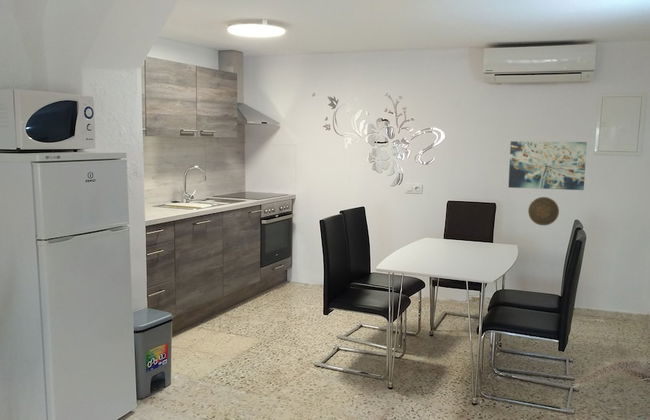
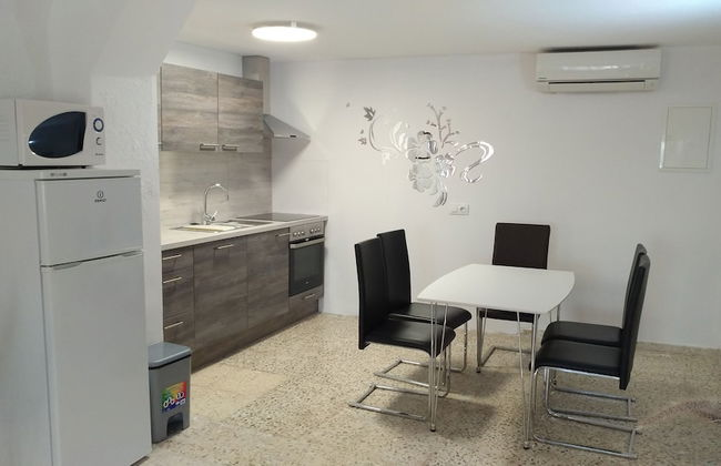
- decorative plate [527,196,560,226]
- wall art [507,140,588,191]
